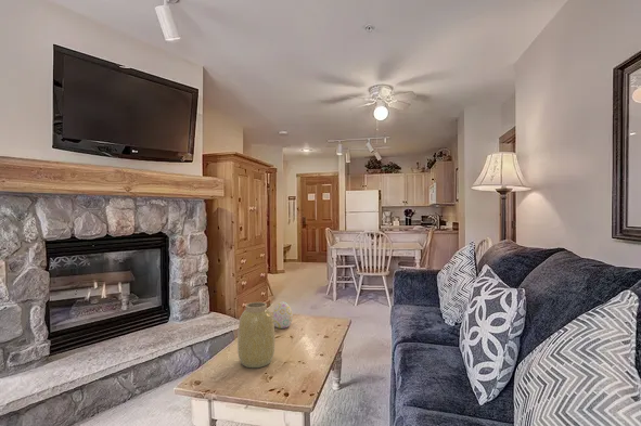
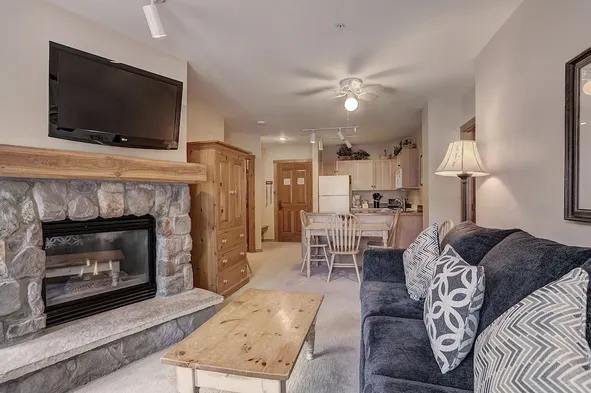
- vase [236,301,275,369]
- decorative egg [272,300,294,330]
